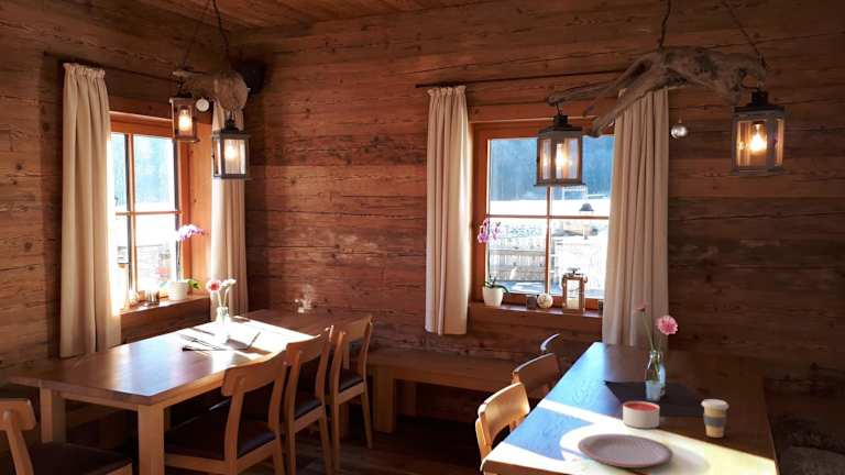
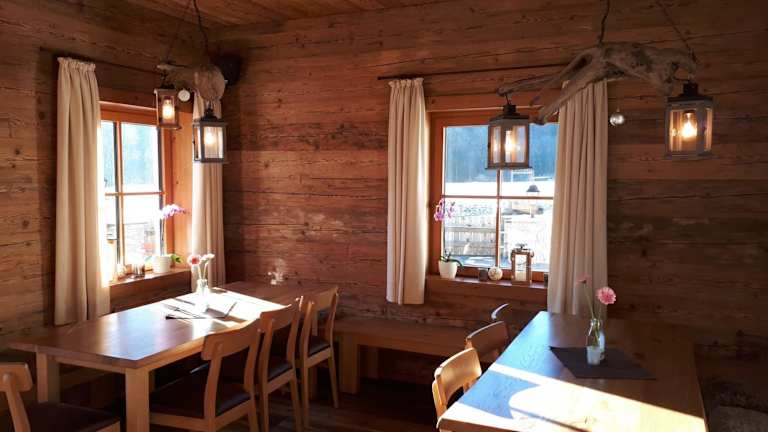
- plate [577,433,674,468]
- candle [622,400,660,429]
- coffee cup [701,398,729,439]
